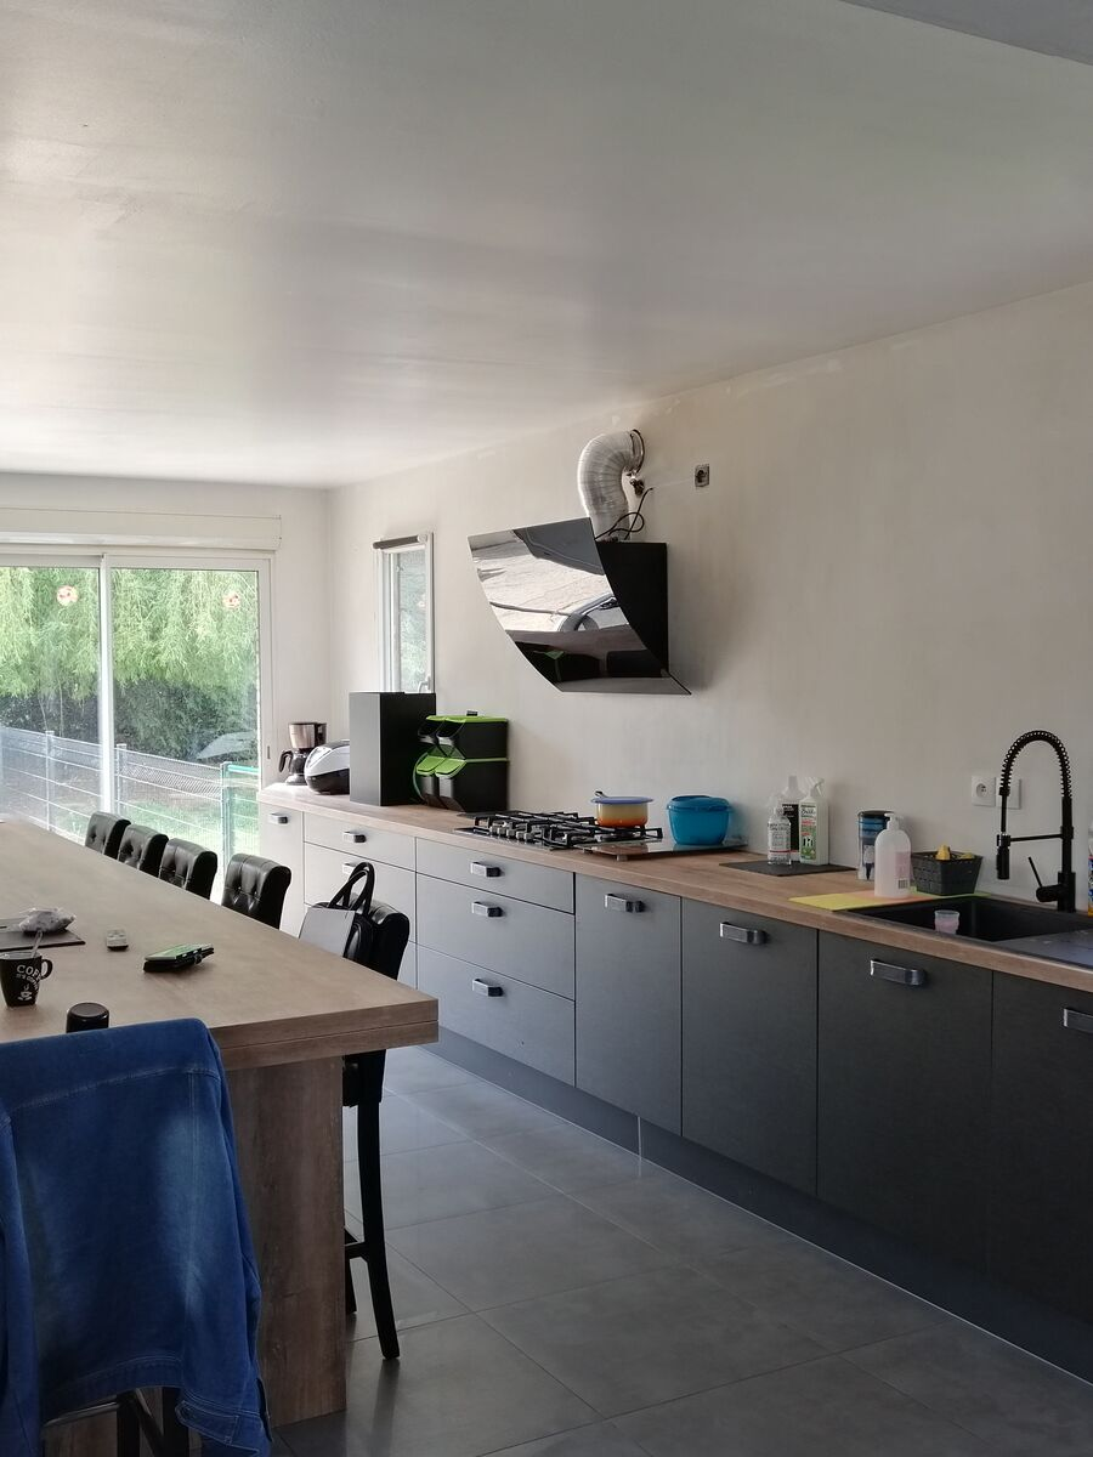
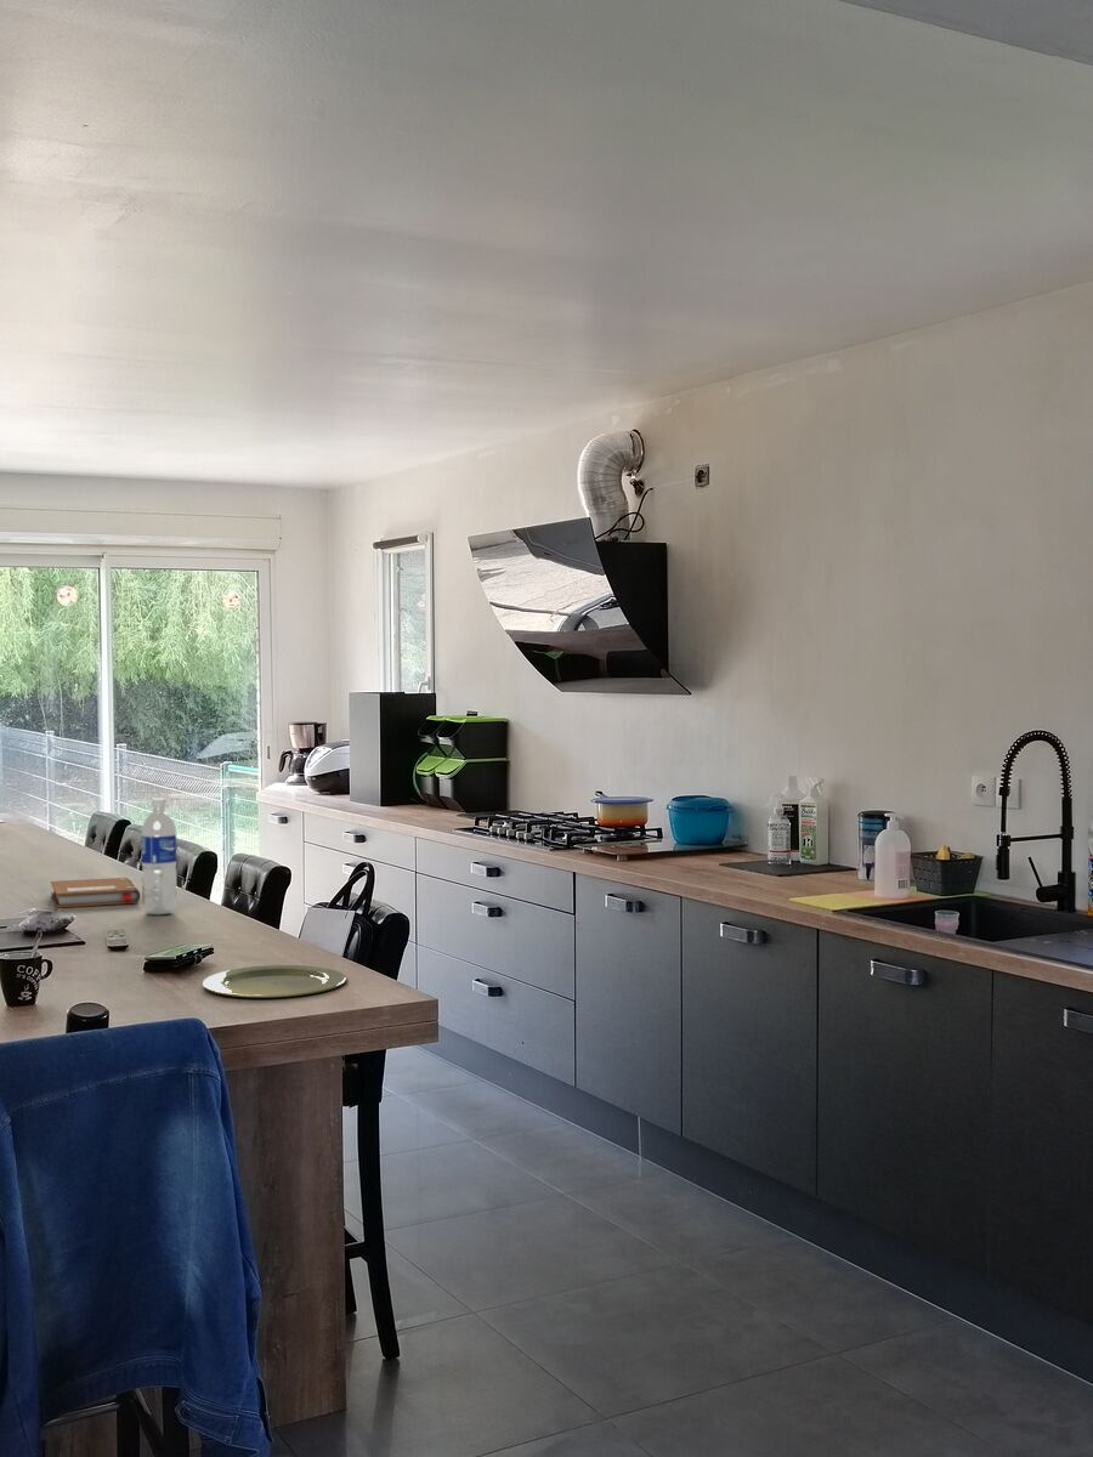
+ notebook [50,877,141,908]
+ water bottle [140,796,177,915]
+ plate [202,964,347,998]
